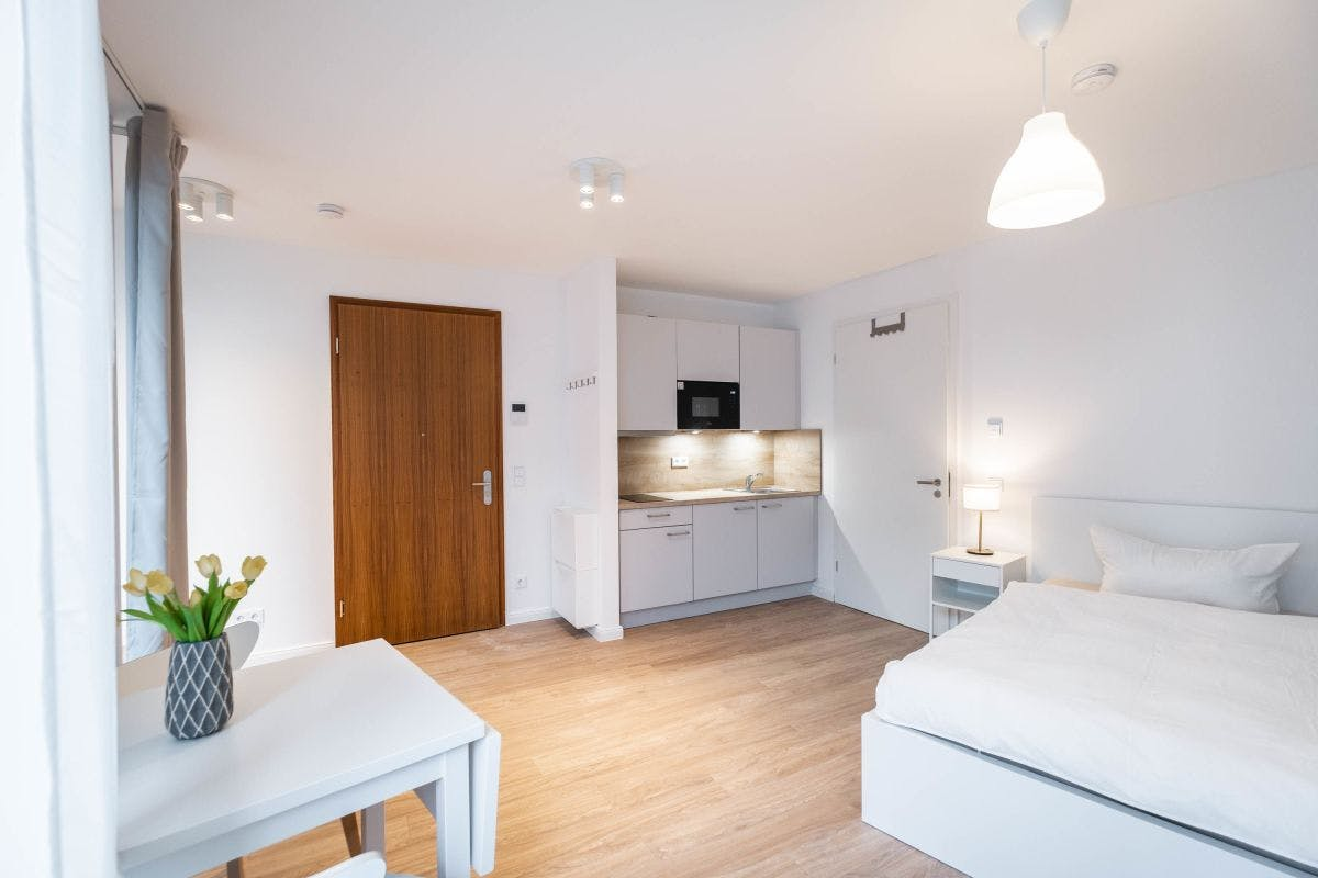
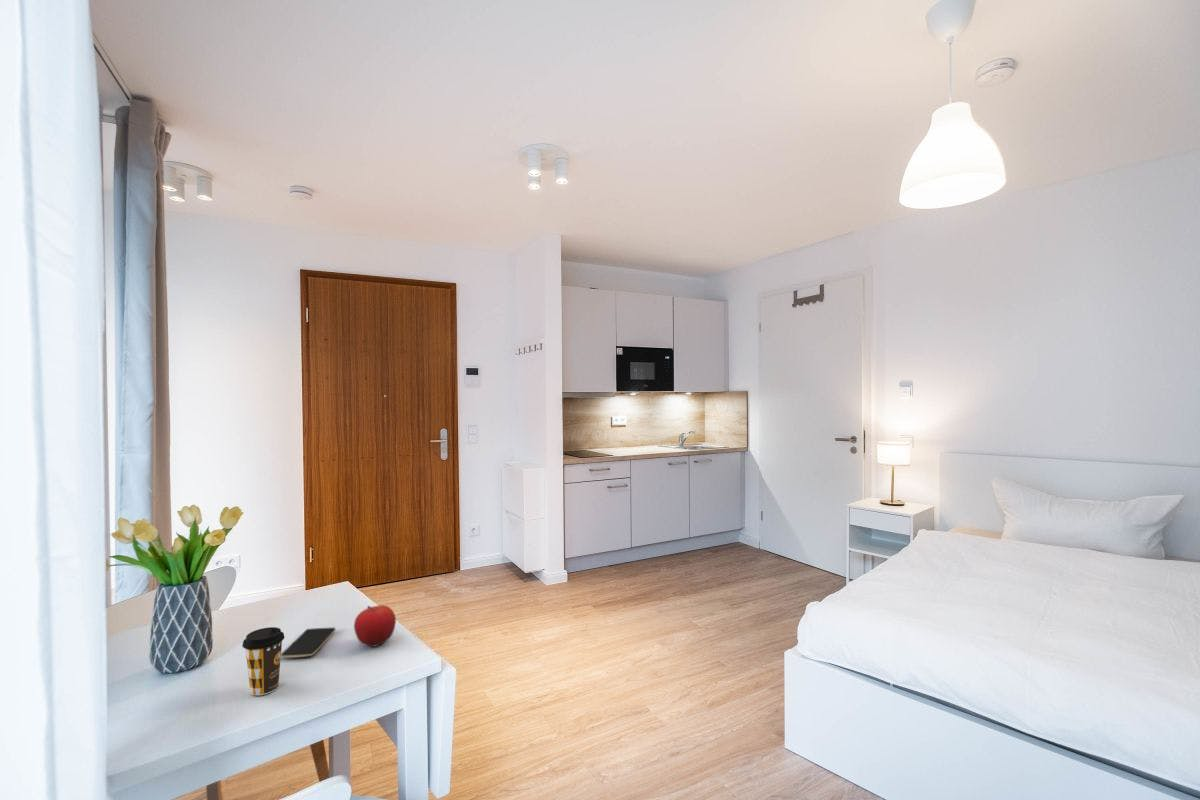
+ smartphone [281,627,336,658]
+ coffee cup [241,626,285,696]
+ fruit [353,604,397,648]
